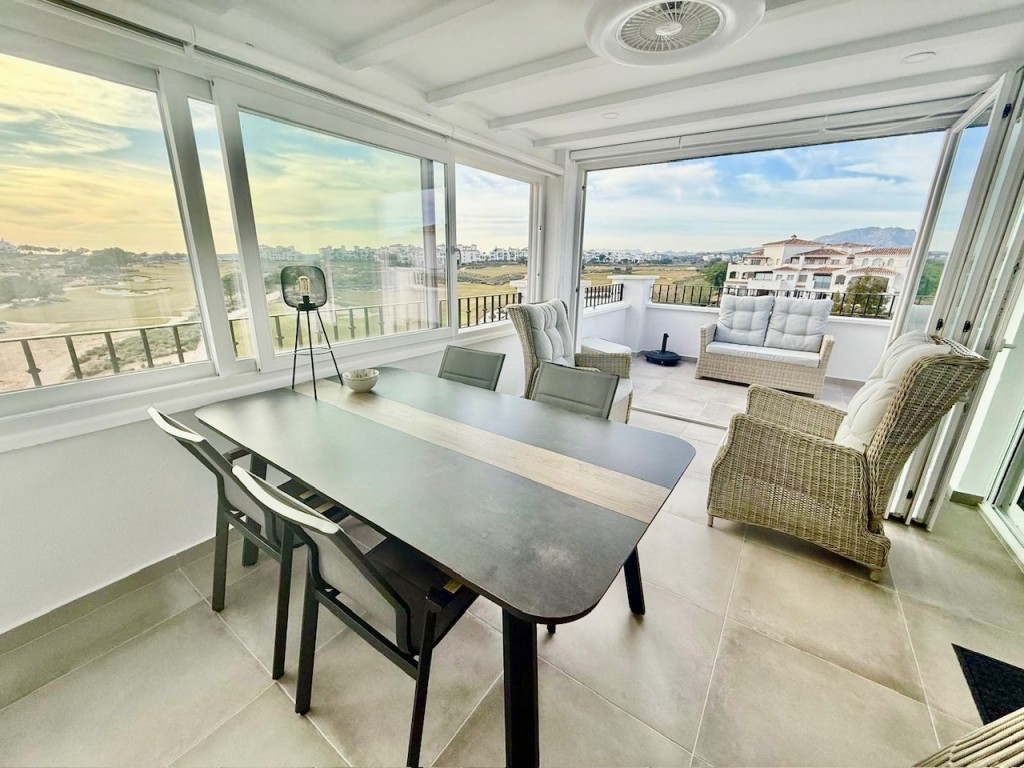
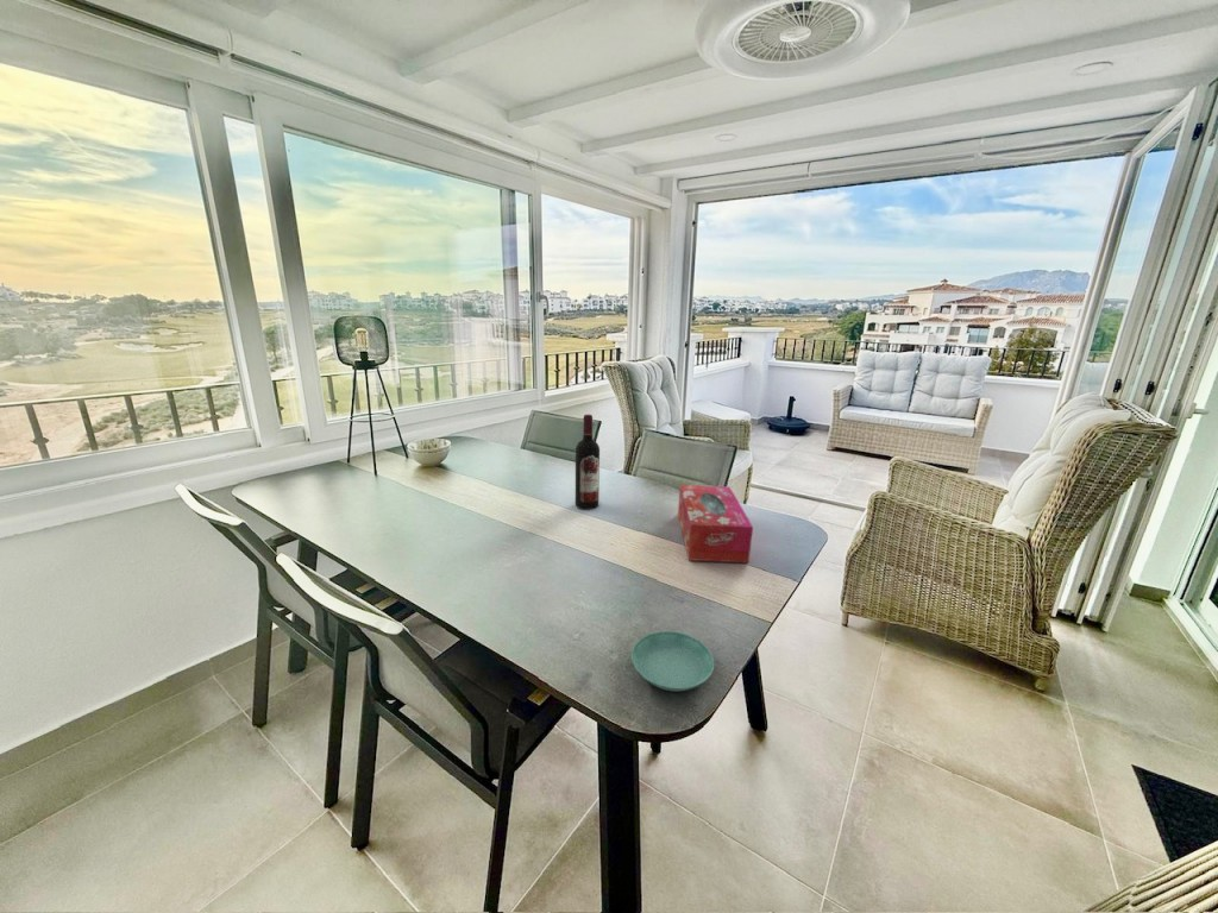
+ tissue box [677,484,754,563]
+ wine bottle [575,414,601,510]
+ saucer [630,630,715,692]
